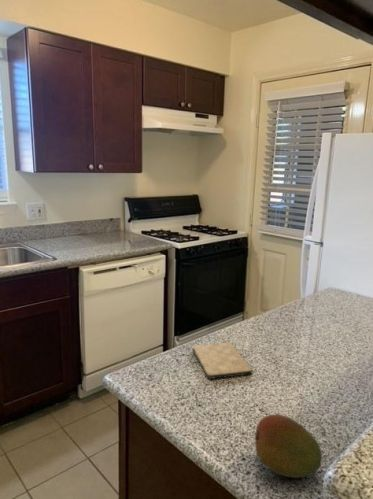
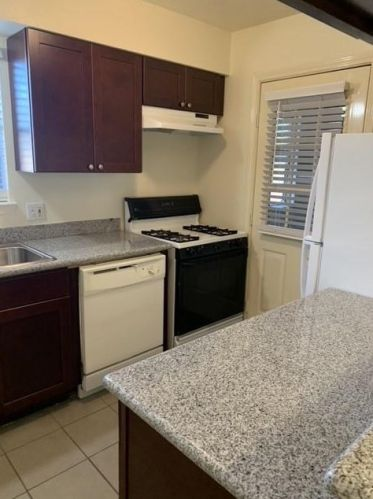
- fruit [254,413,323,479]
- cutting board [192,341,253,380]
